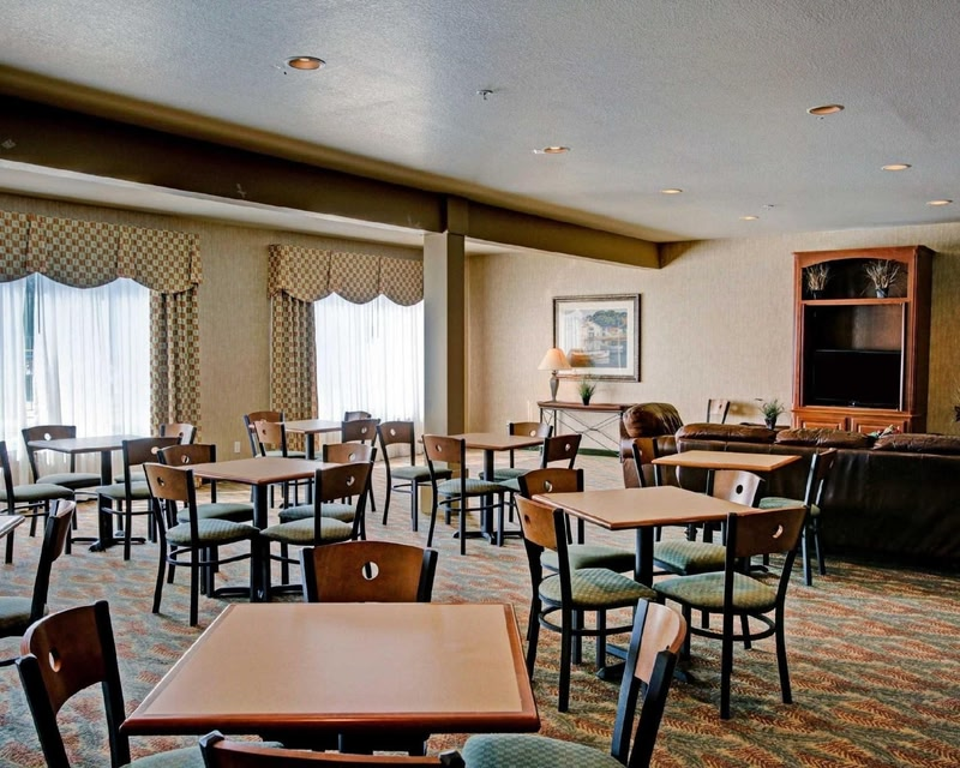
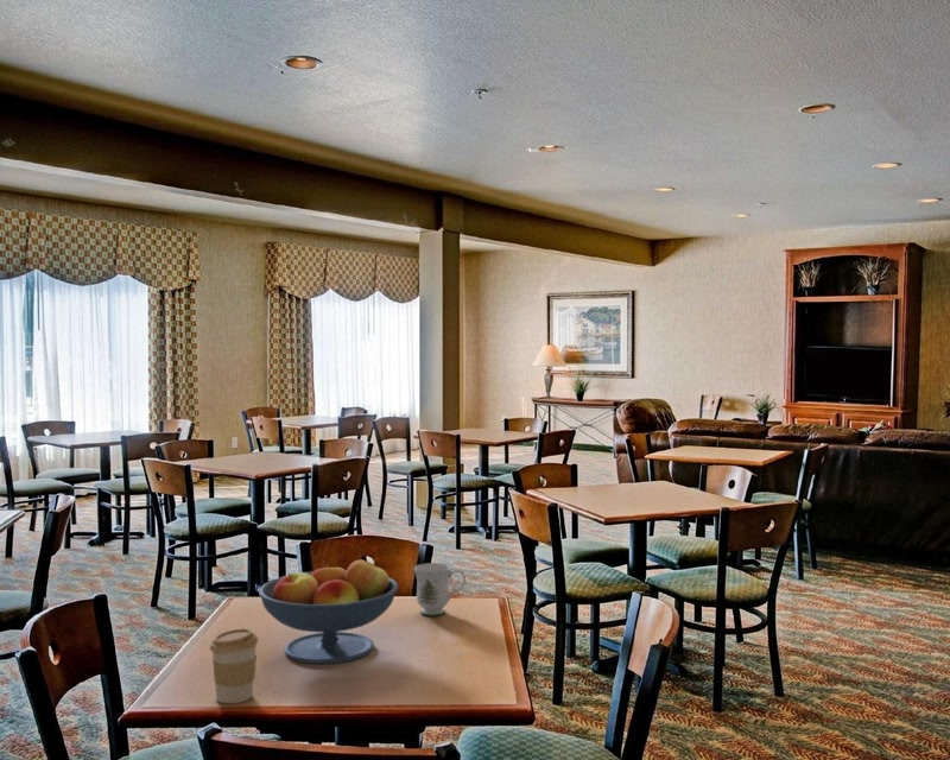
+ coffee cup [209,627,259,704]
+ mug [412,562,467,618]
+ fruit bowl [258,557,399,665]
